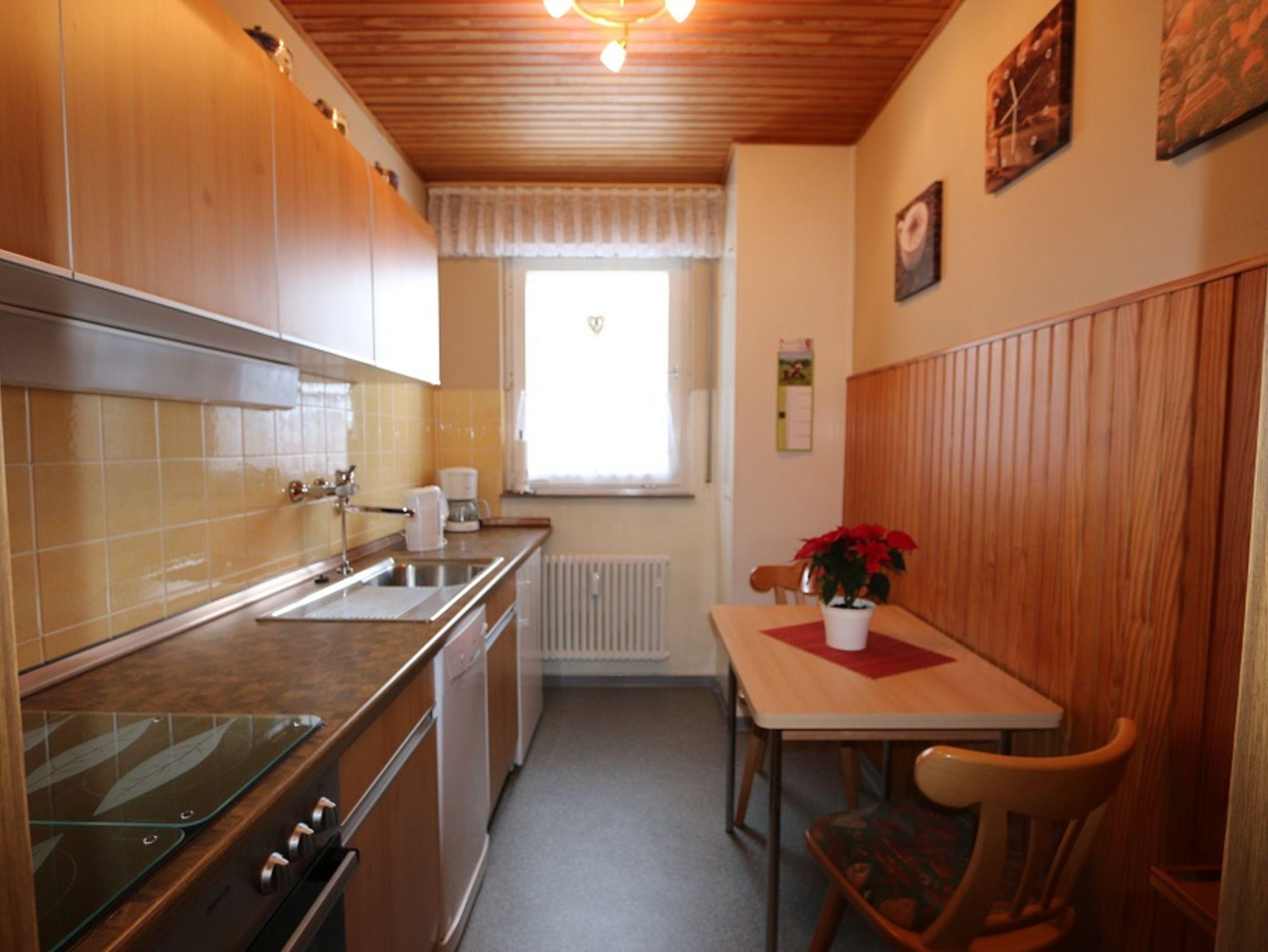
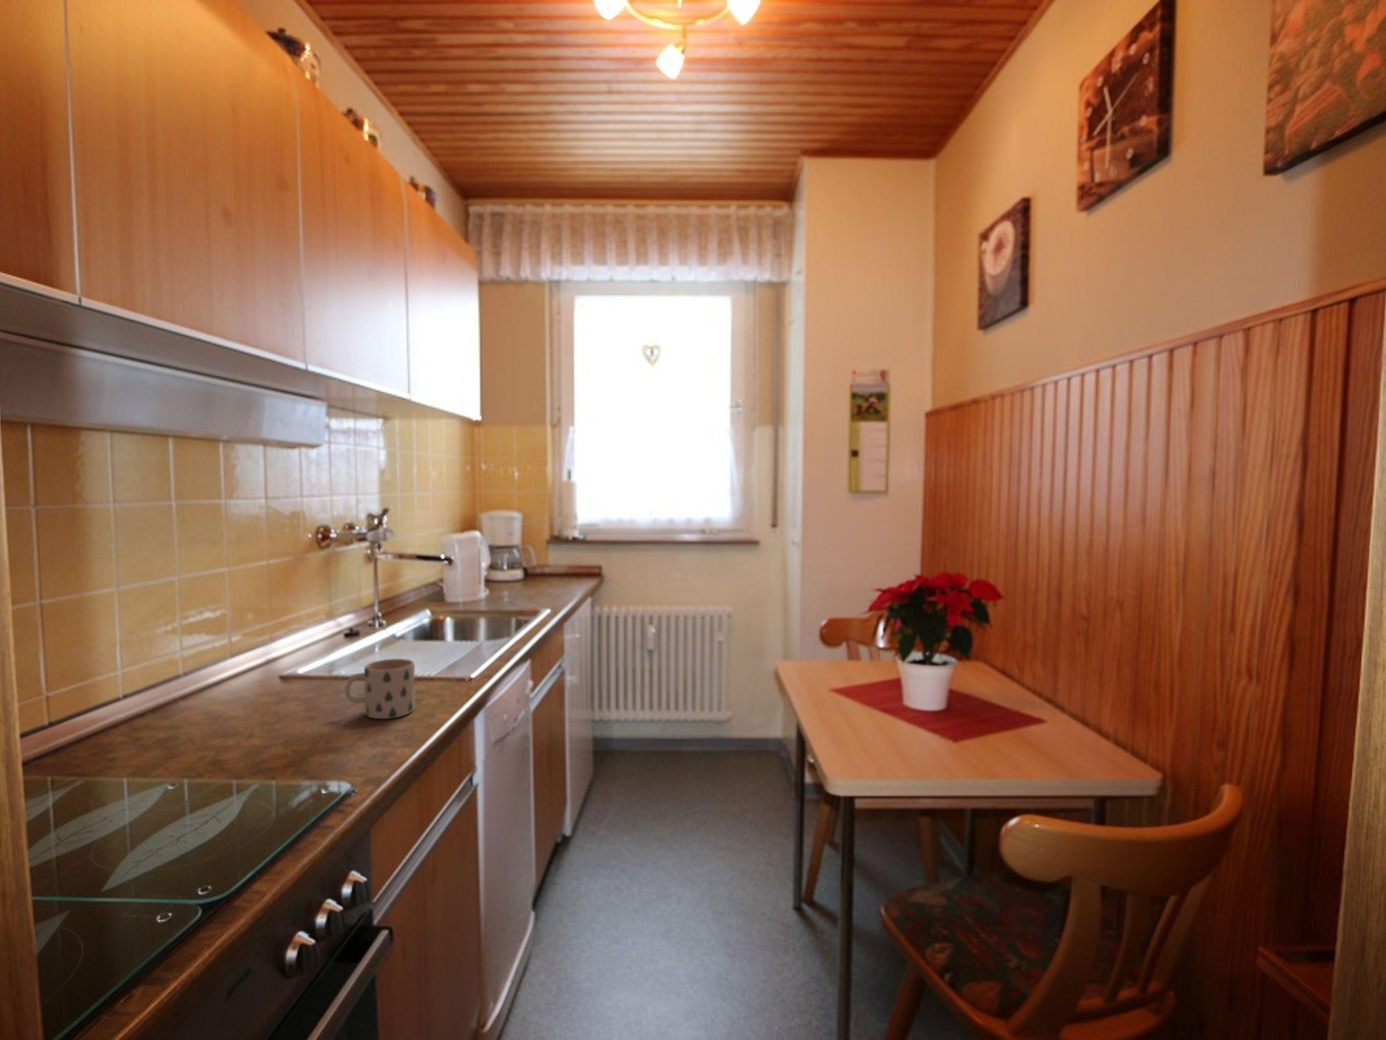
+ mug [344,658,415,720]
